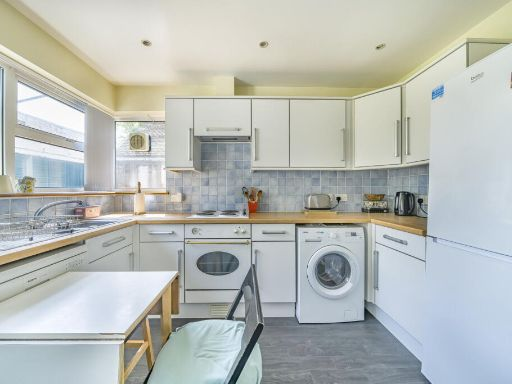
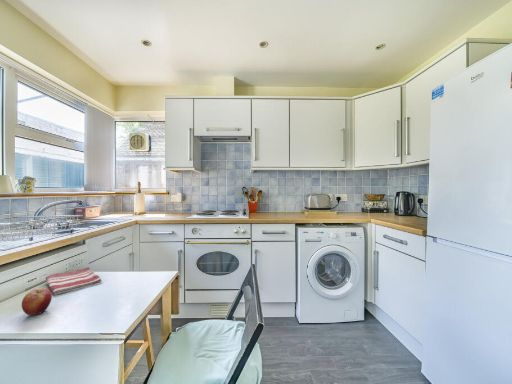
+ apple [21,287,53,316]
+ dish towel [45,266,102,296]
